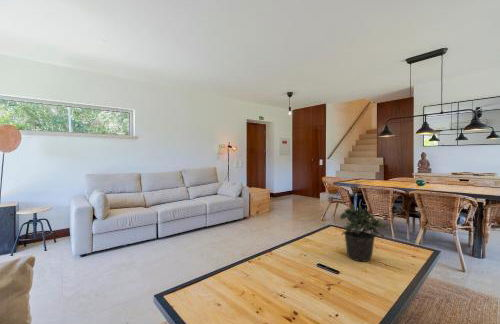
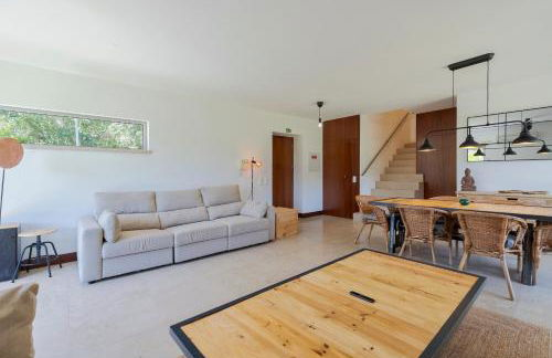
- potted plant [339,203,388,263]
